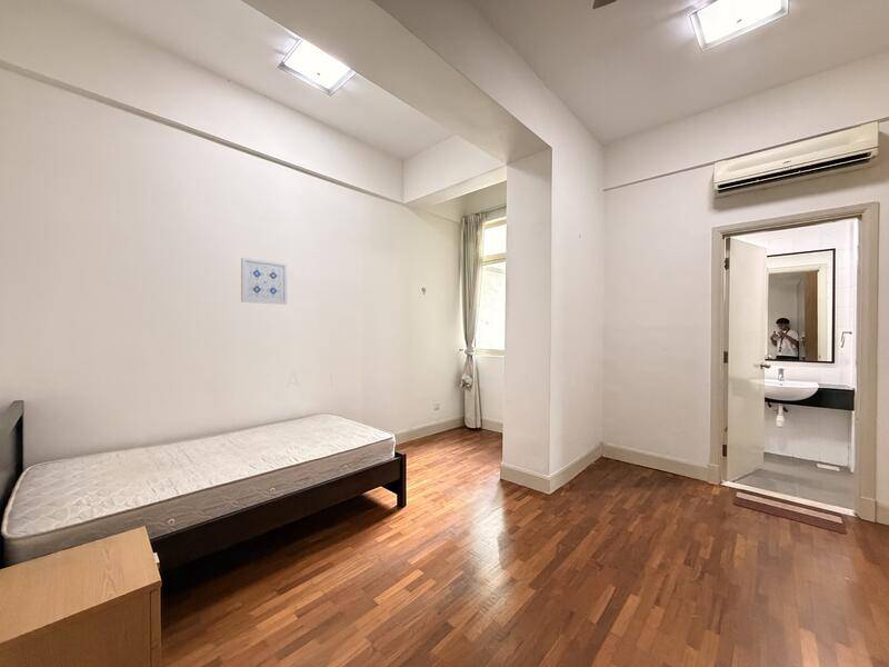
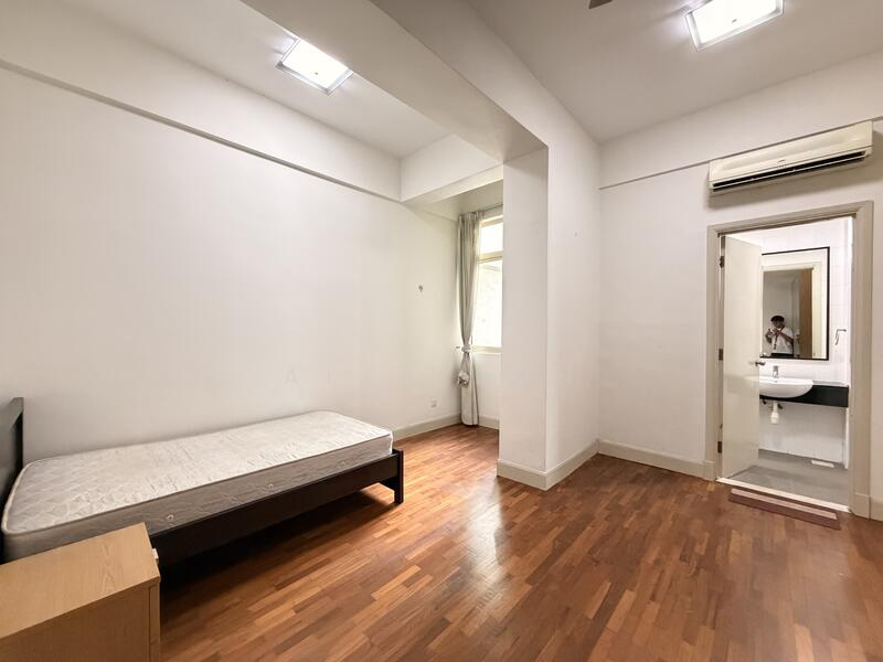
- wall art [240,257,288,306]
